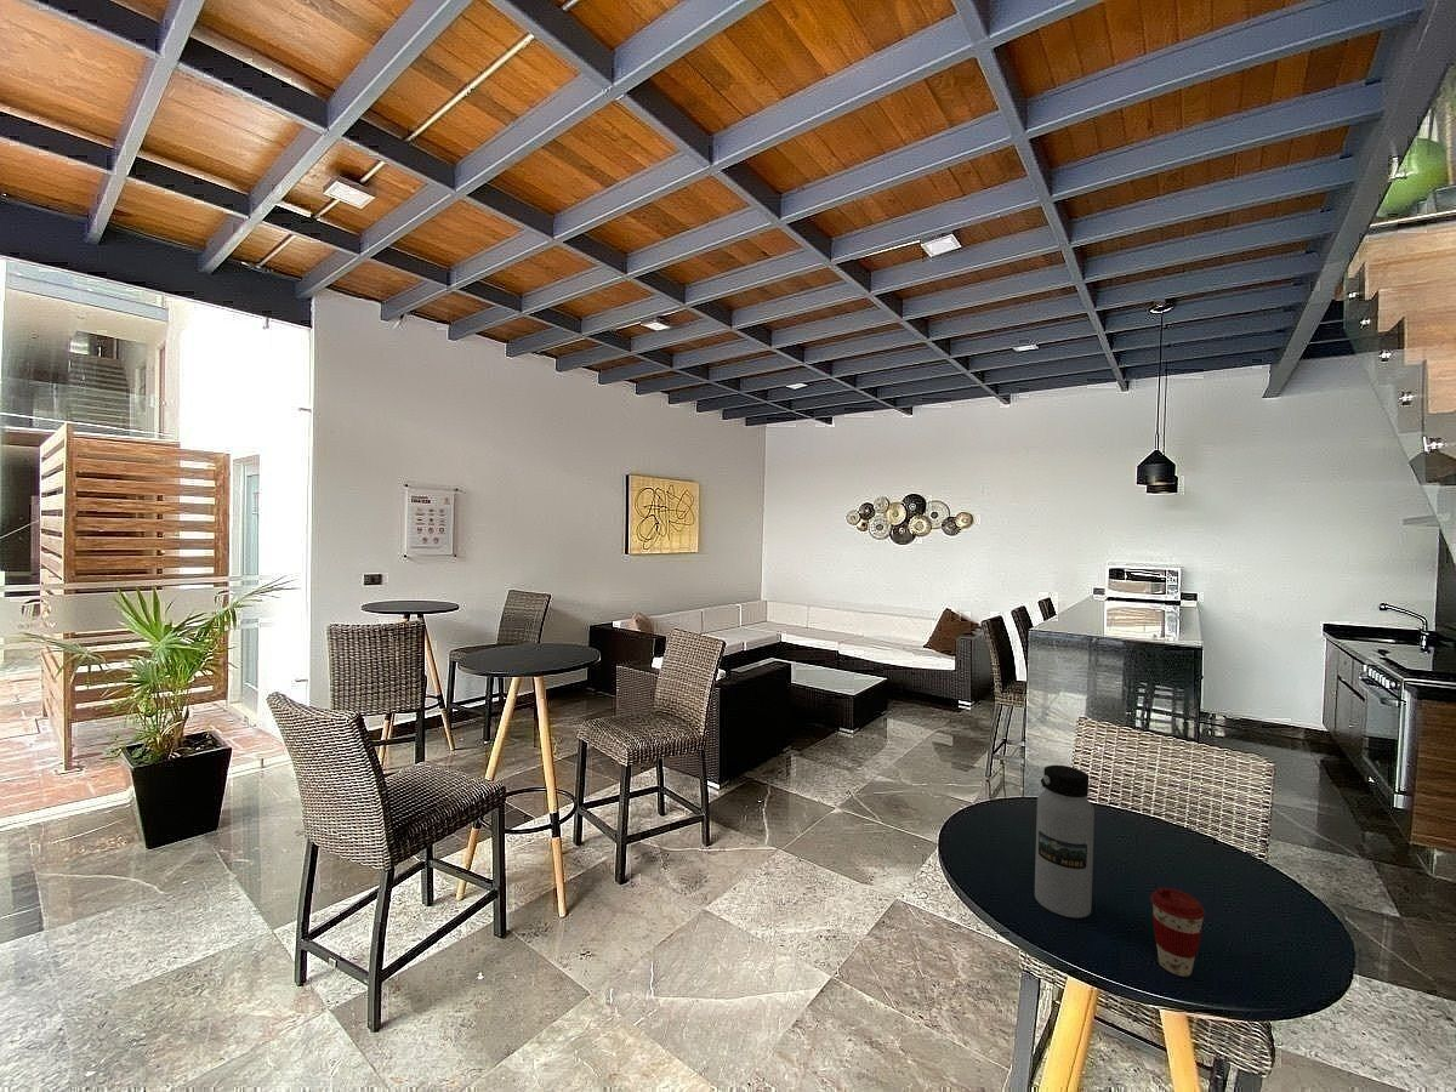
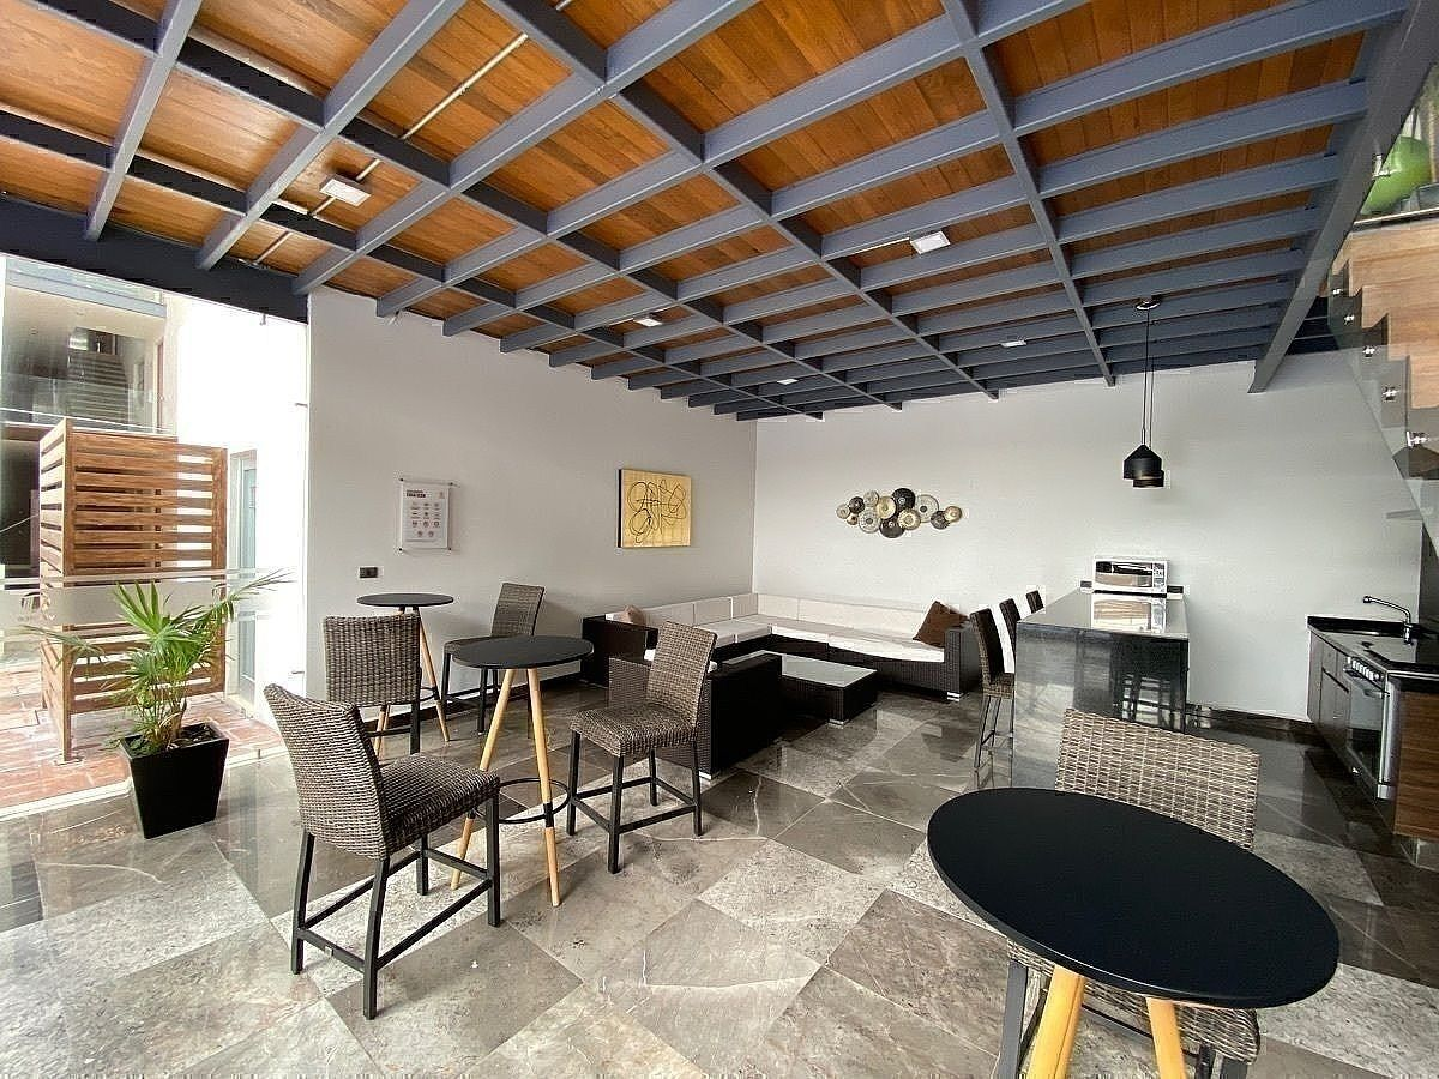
- water bottle [1034,764,1096,918]
- coffee cup [1149,887,1206,978]
